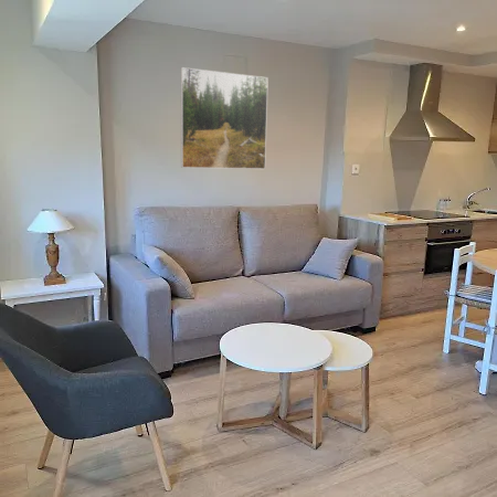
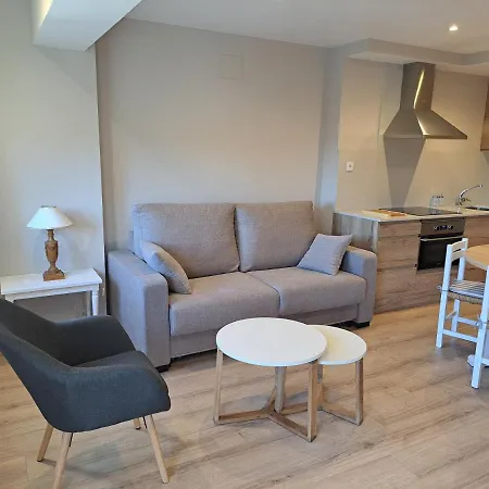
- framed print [180,66,269,170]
